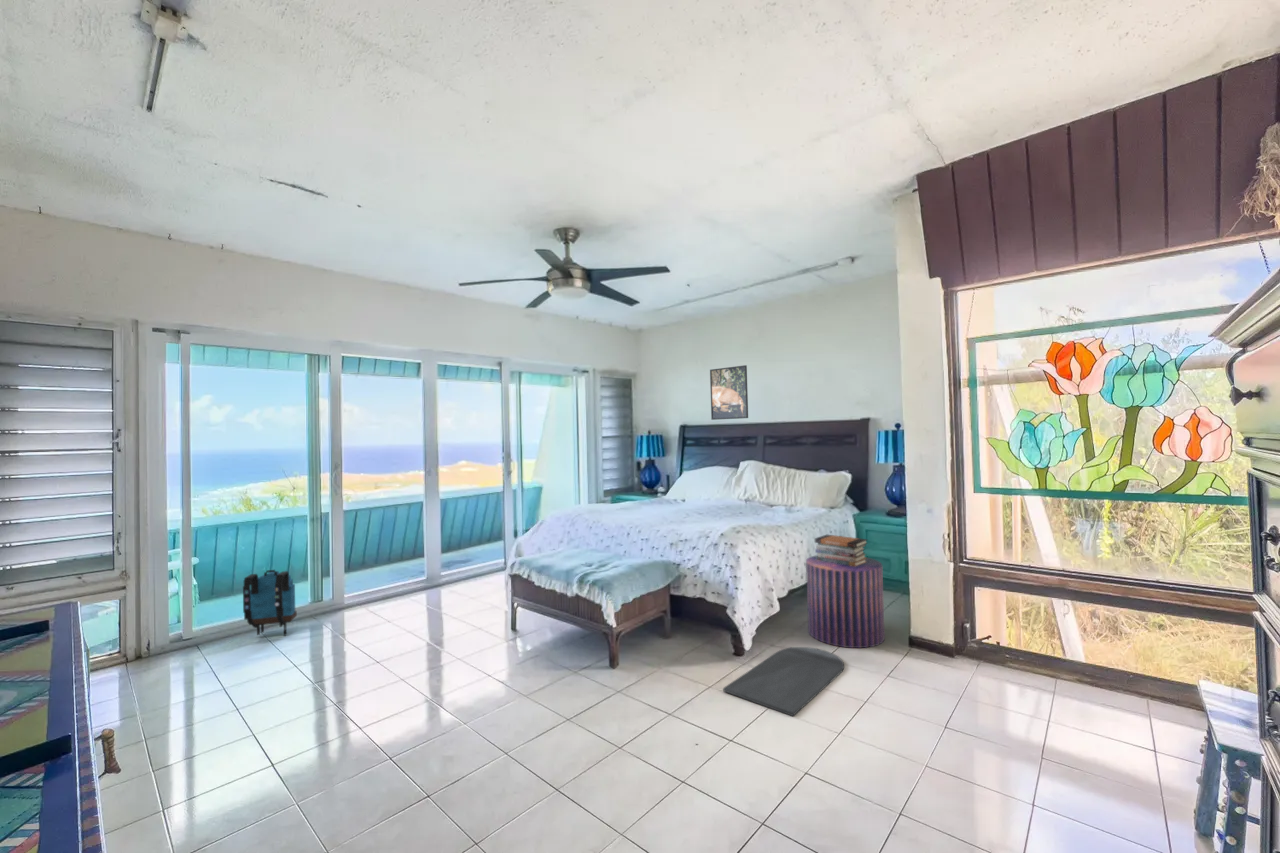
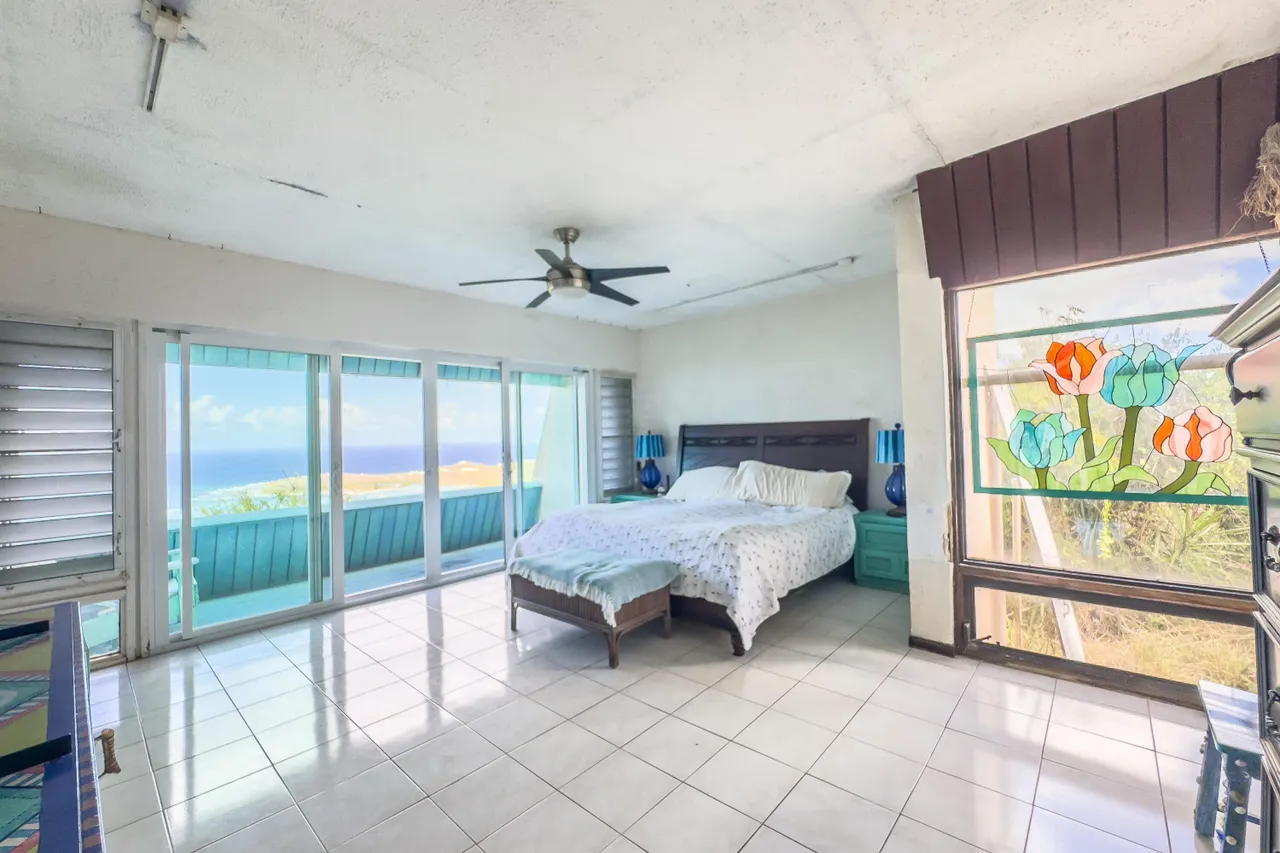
- book stack [814,534,869,567]
- door mat [722,646,845,717]
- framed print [709,364,749,421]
- stool [805,554,886,649]
- backpack [242,569,298,637]
